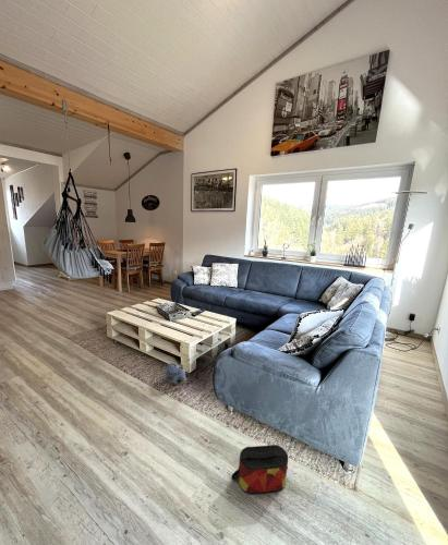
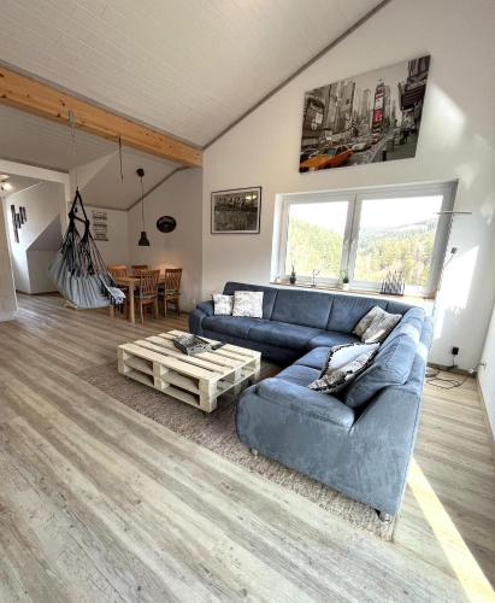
- bag [230,444,289,495]
- plush toy [164,362,186,386]
